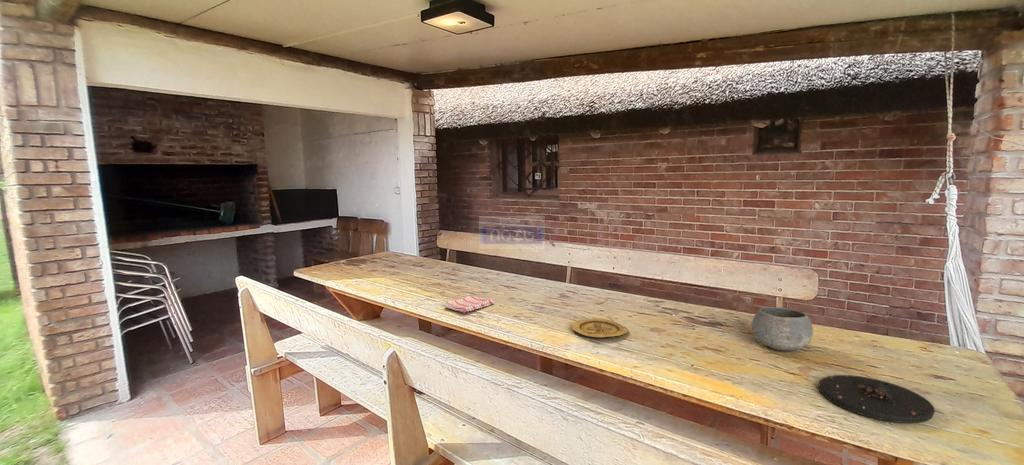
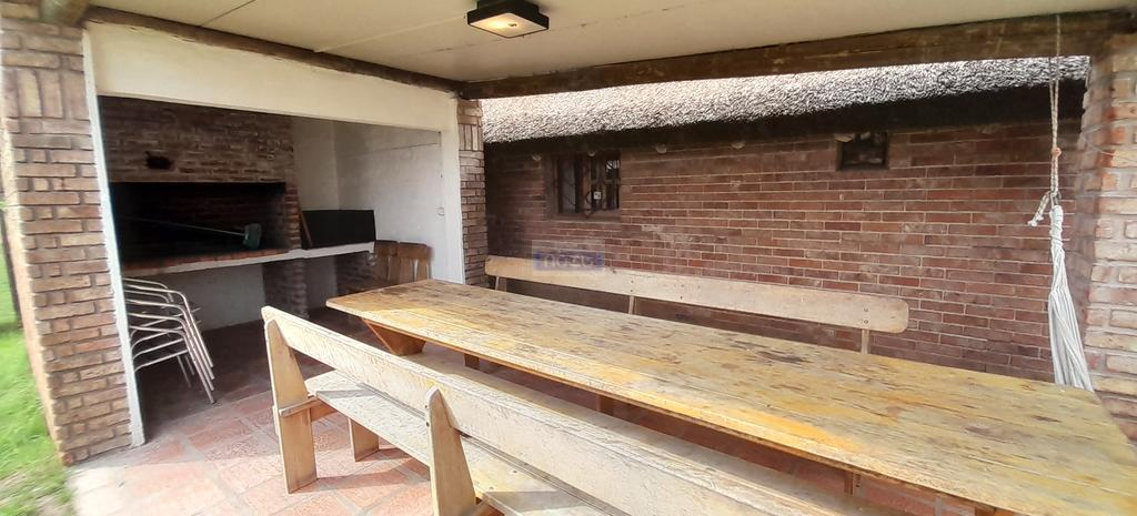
- dish towel [443,295,495,313]
- plate [571,317,629,338]
- plate [817,374,936,424]
- bowl [751,306,814,352]
